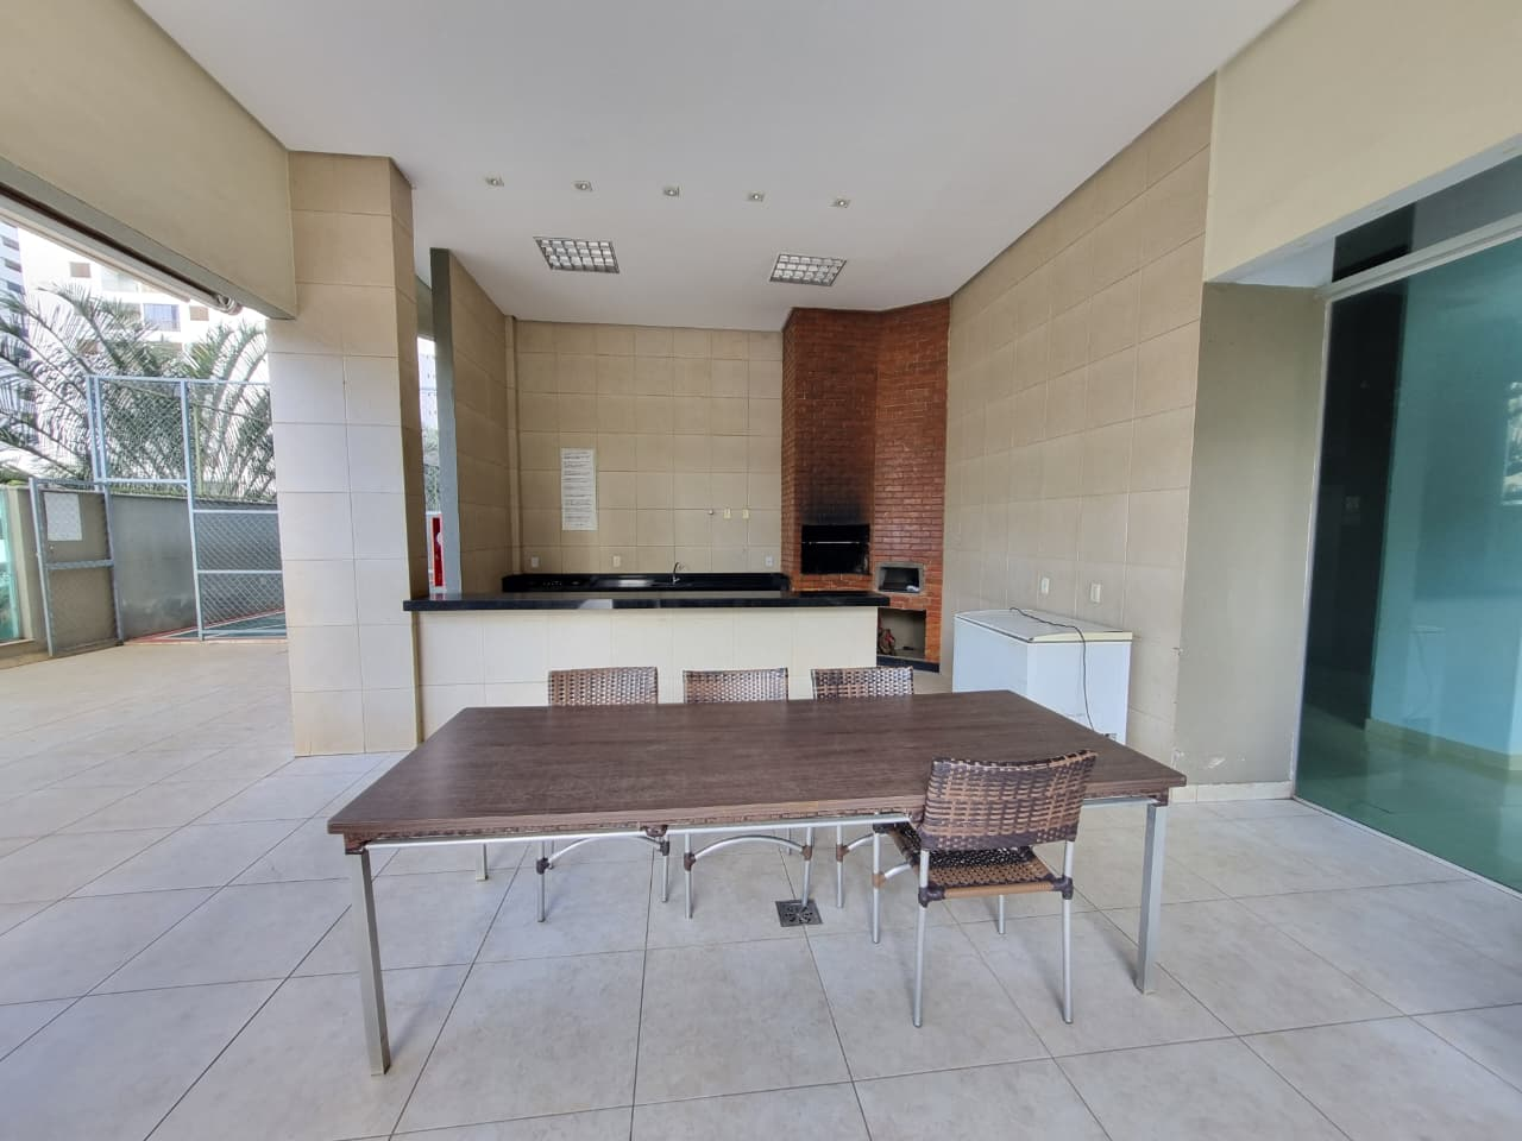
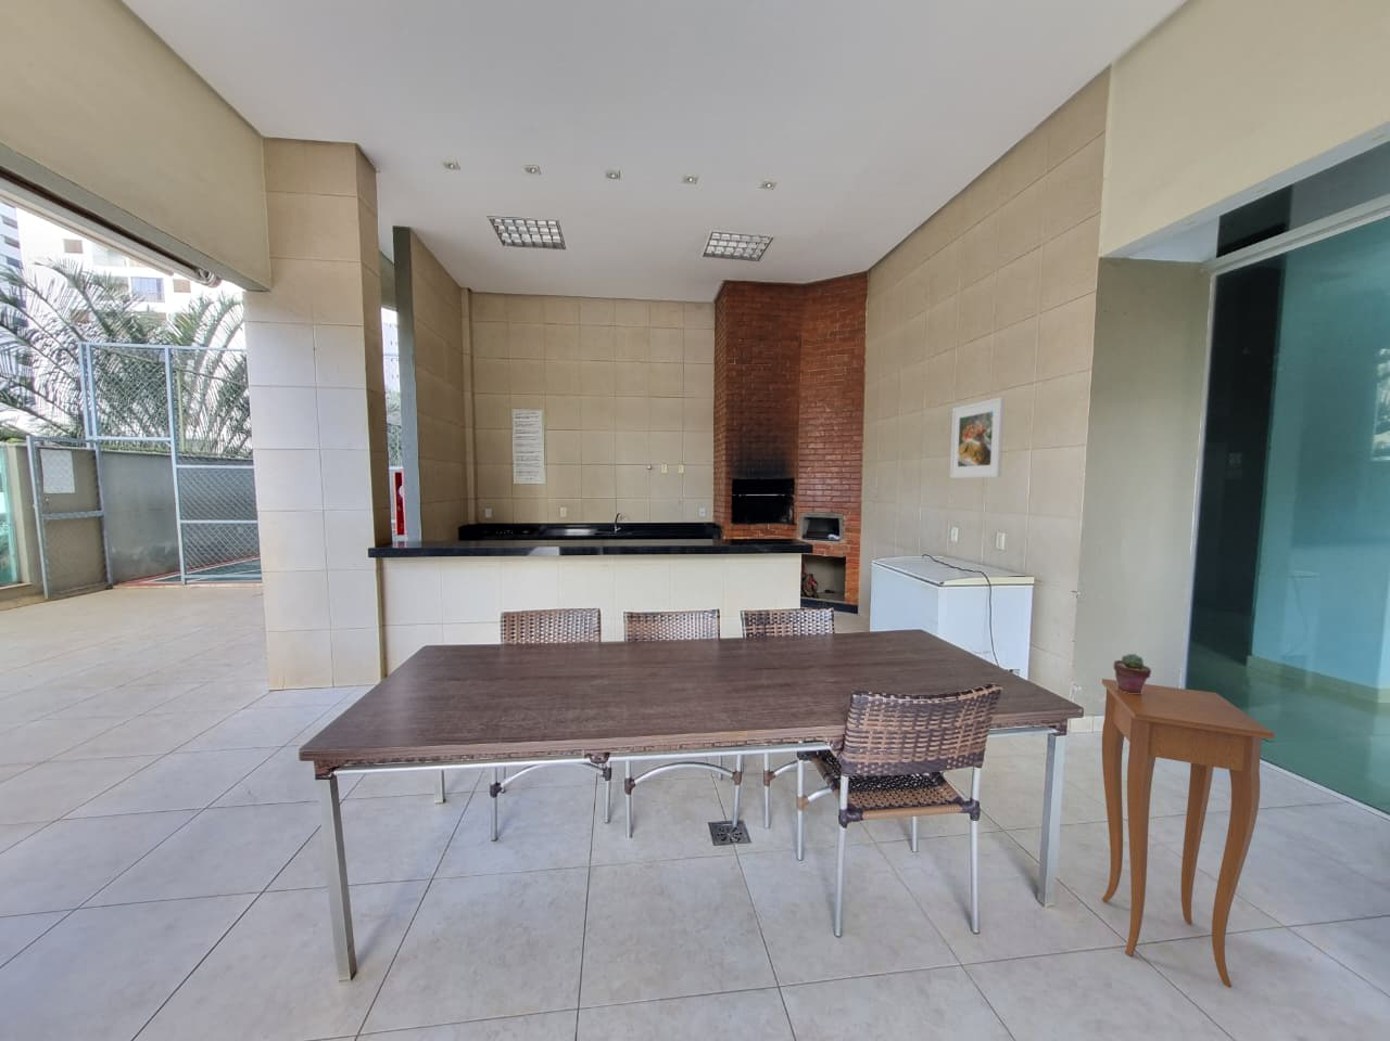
+ potted succulent [1112,653,1152,694]
+ side table [1101,678,1275,989]
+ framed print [949,396,1006,479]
